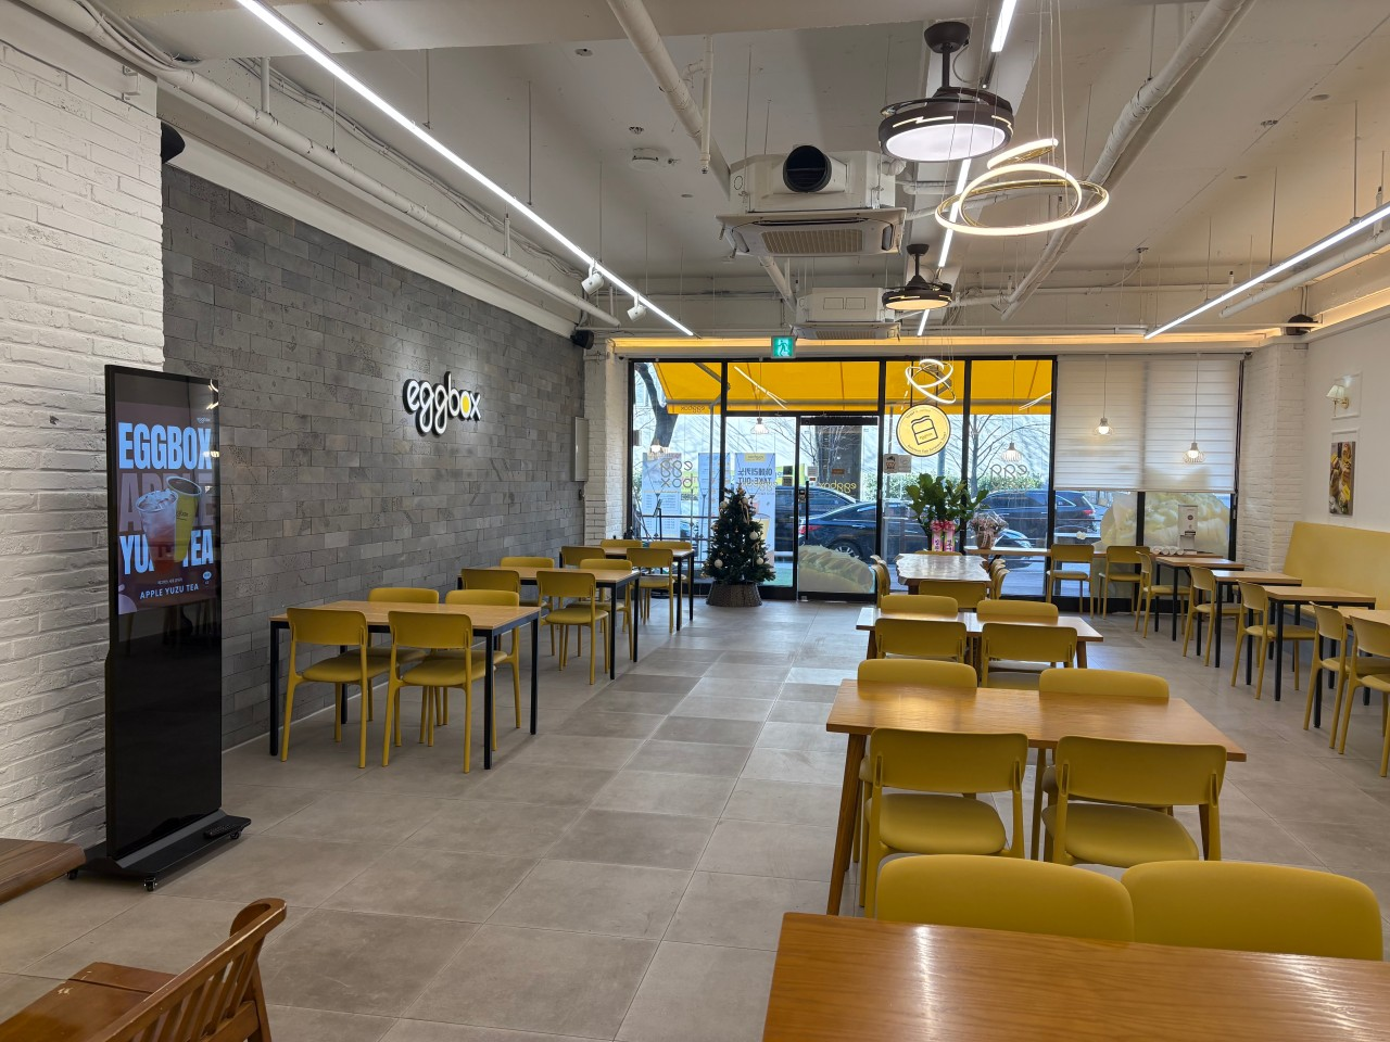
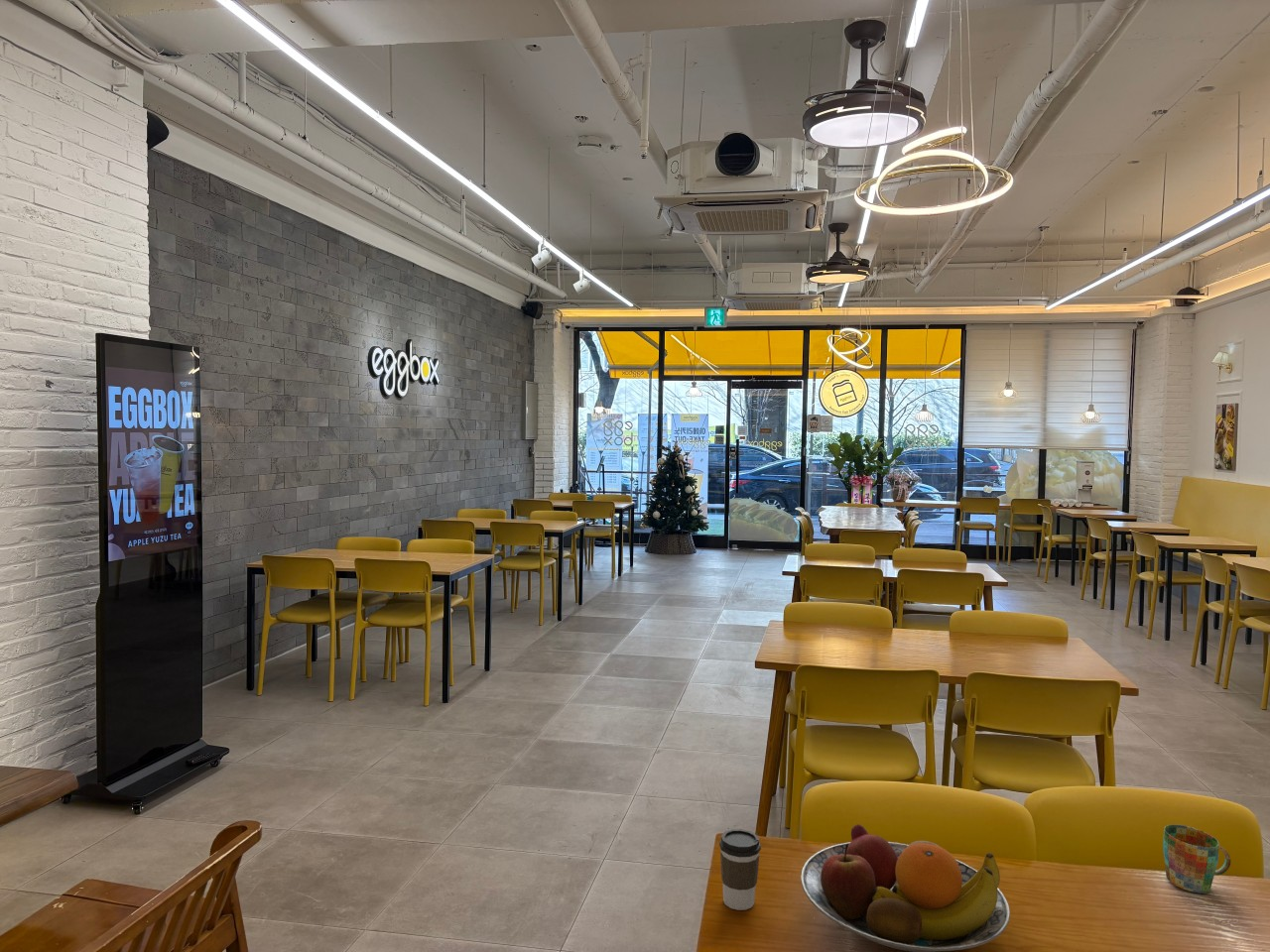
+ mug [1162,824,1231,894]
+ fruit bowl [800,823,1011,952]
+ coffee cup [718,828,762,911]
